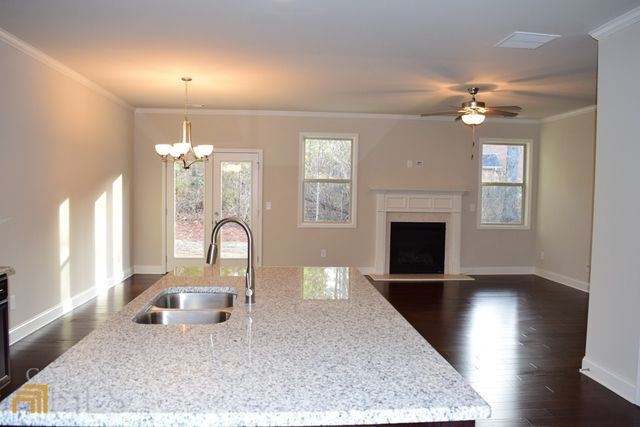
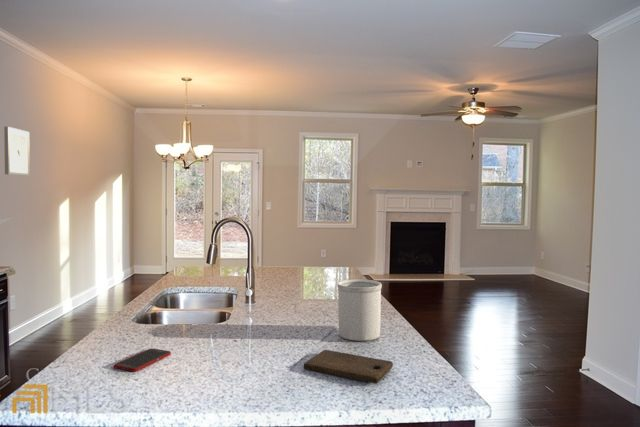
+ cutting board [303,349,394,384]
+ cell phone [113,347,172,373]
+ wall art [3,126,31,177]
+ utensil holder [336,278,383,342]
